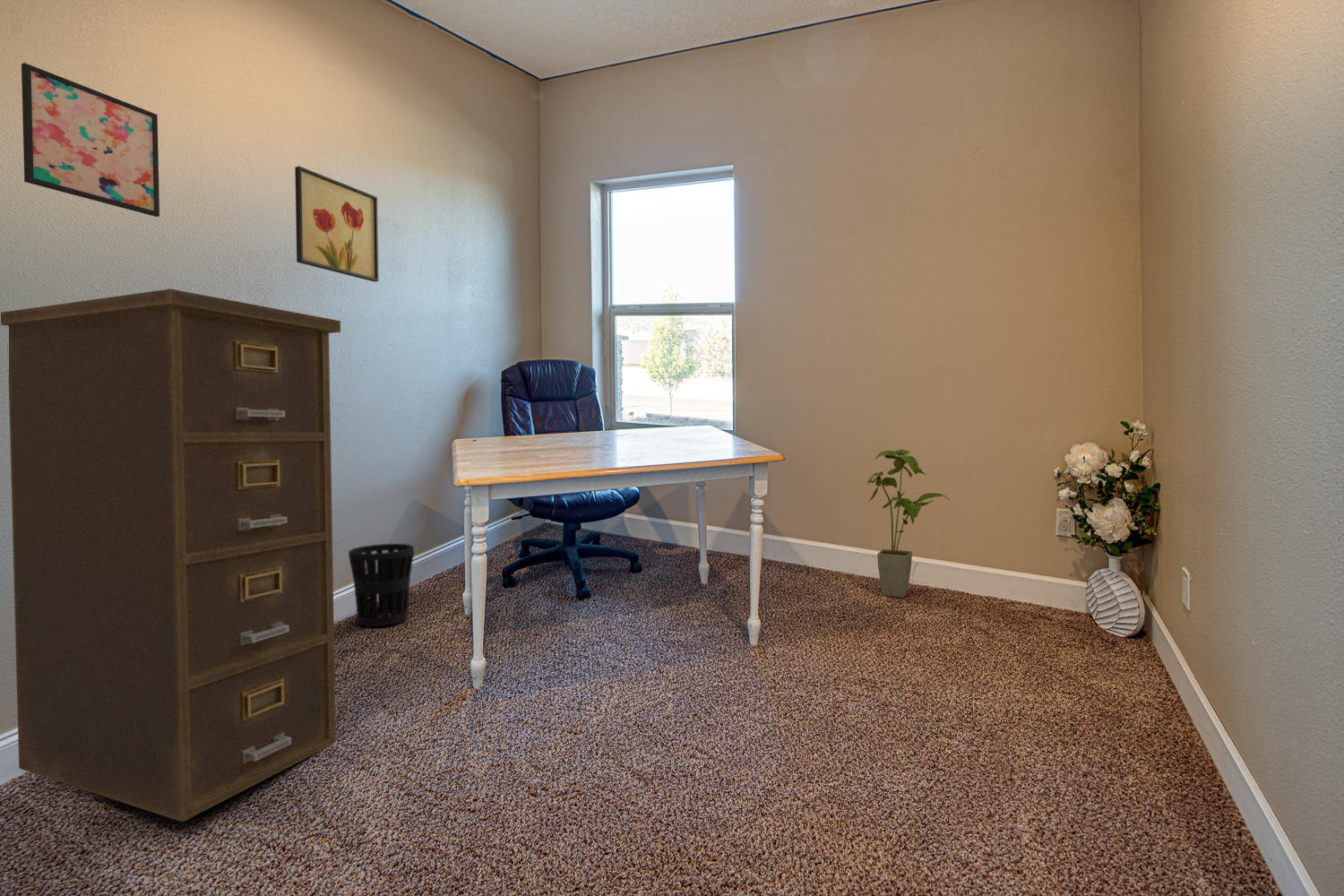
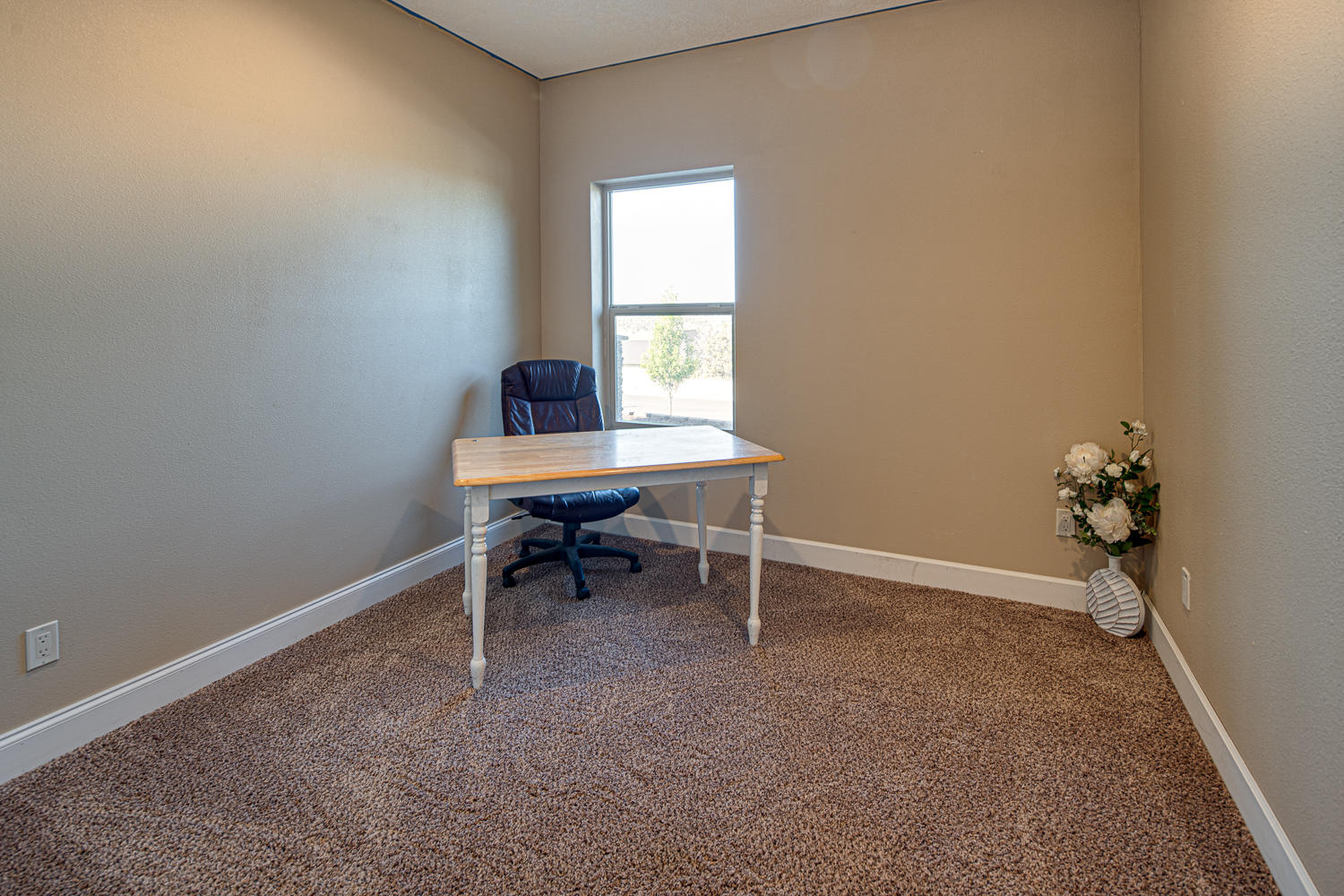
- filing cabinet [0,288,341,823]
- house plant [867,449,951,599]
- wall art [294,165,380,283]
- wastebasket [348,543,415,627]
- wall art [21,62,160,218]
